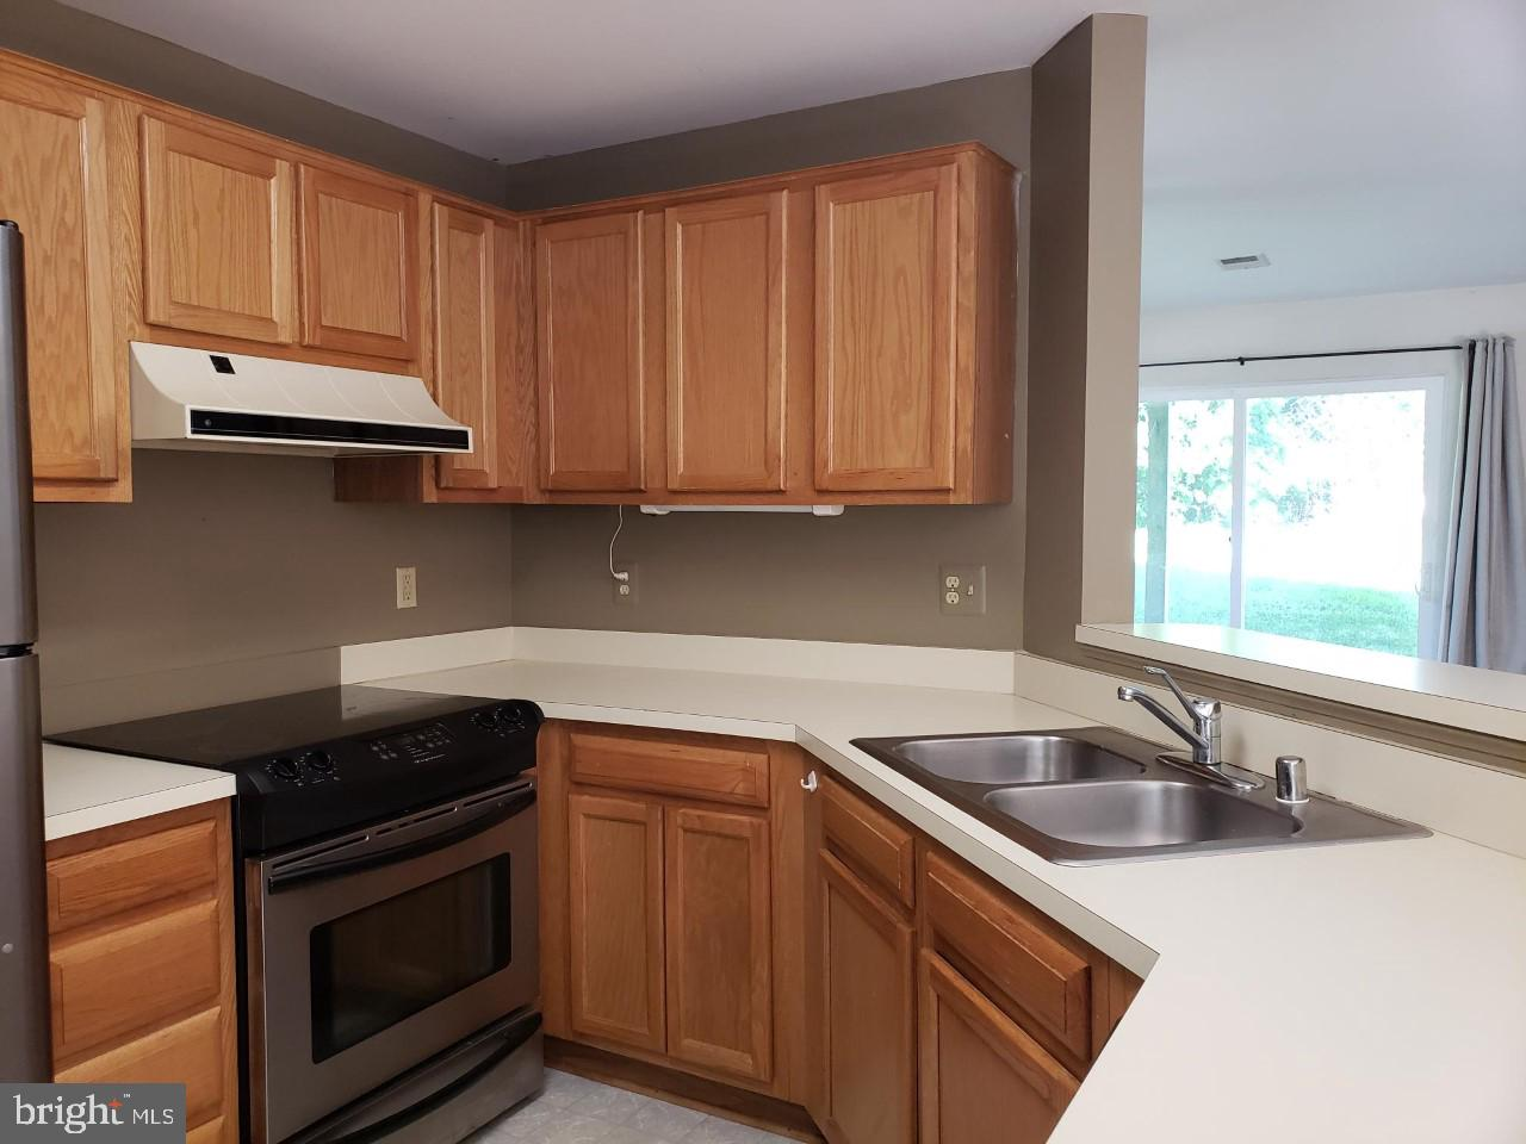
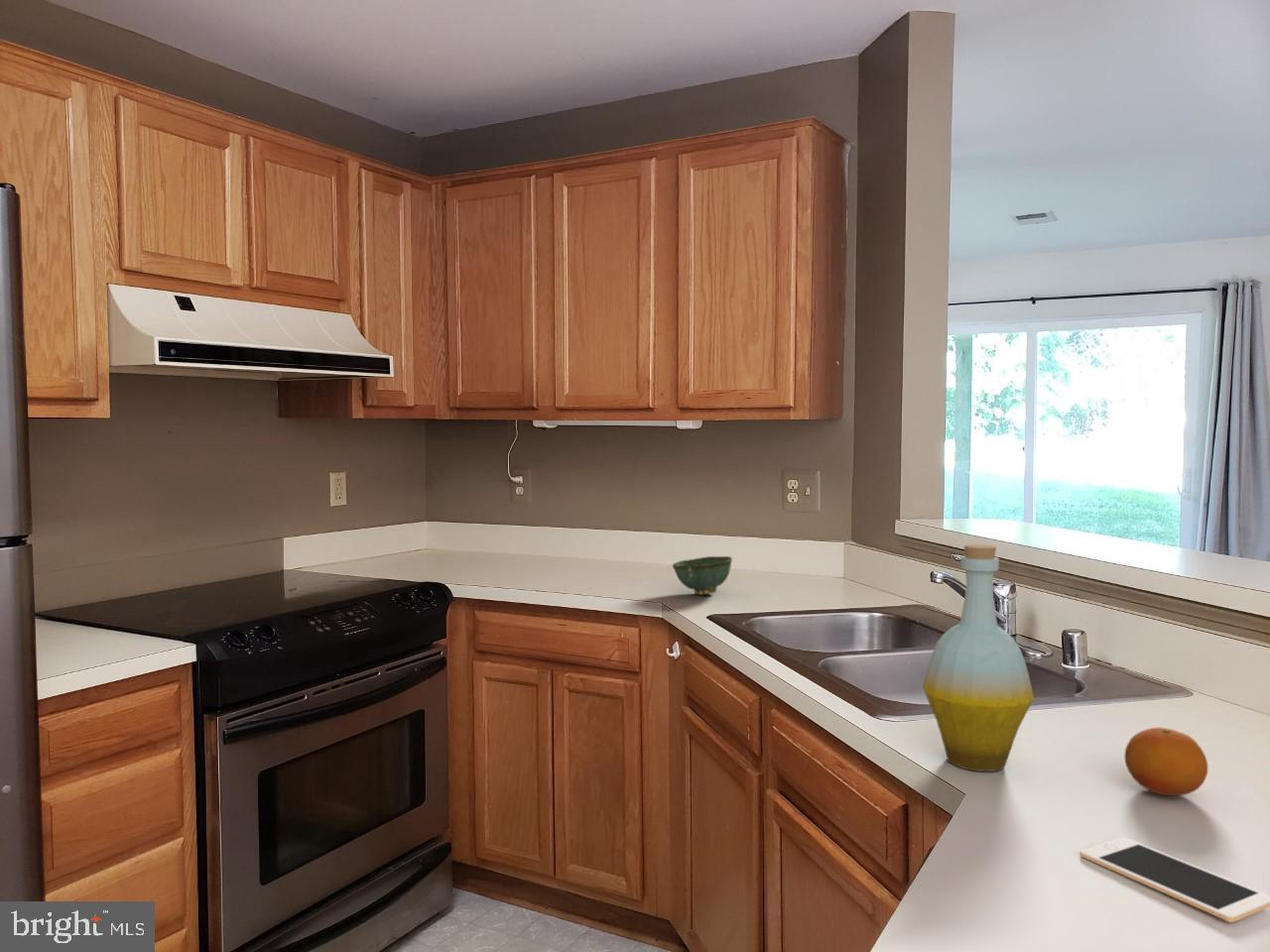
+ fruit [1123,727,1208,796]
+ bottle [922,543,1035,773]
+ bowl [672,555,733,596]
+ cell phone [1080,837,1270,923]
